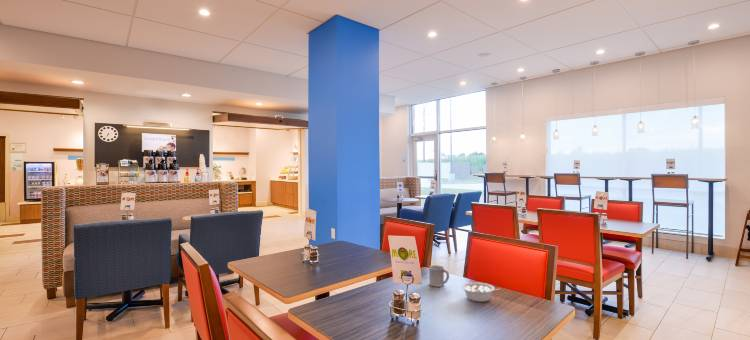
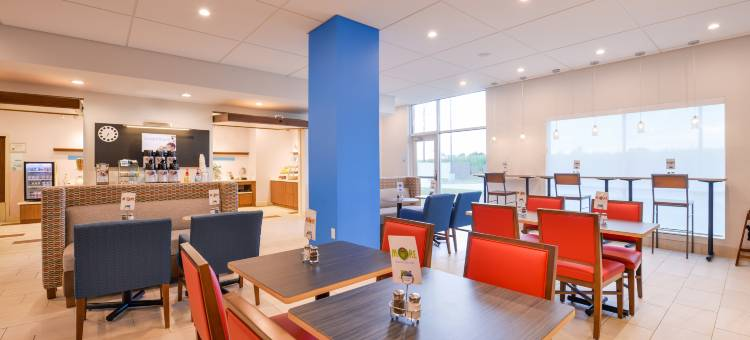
- cup [428,264,450,288]
- legume [461,281,502,303]
